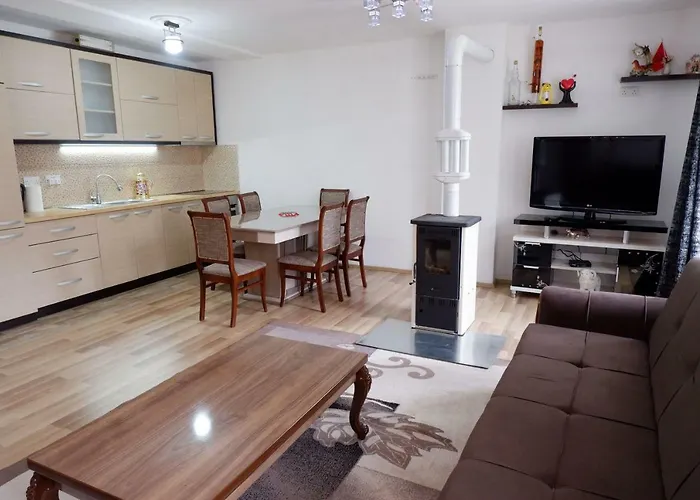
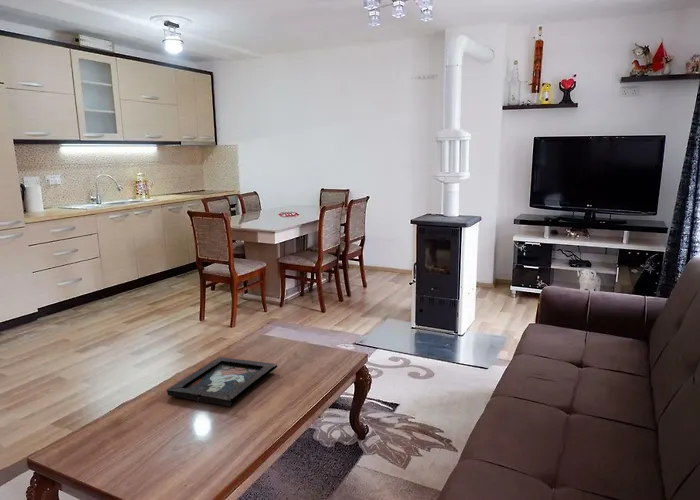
+ decorative tray [166,356,278,407]
